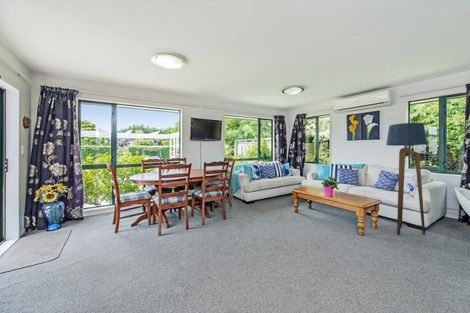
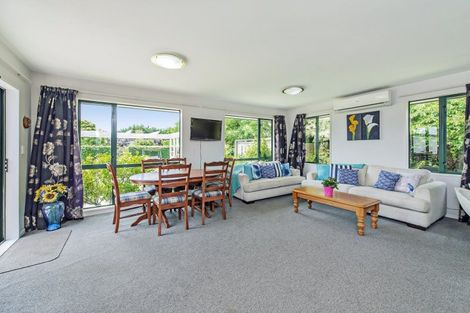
- floor lamp [385,122,428,236]
